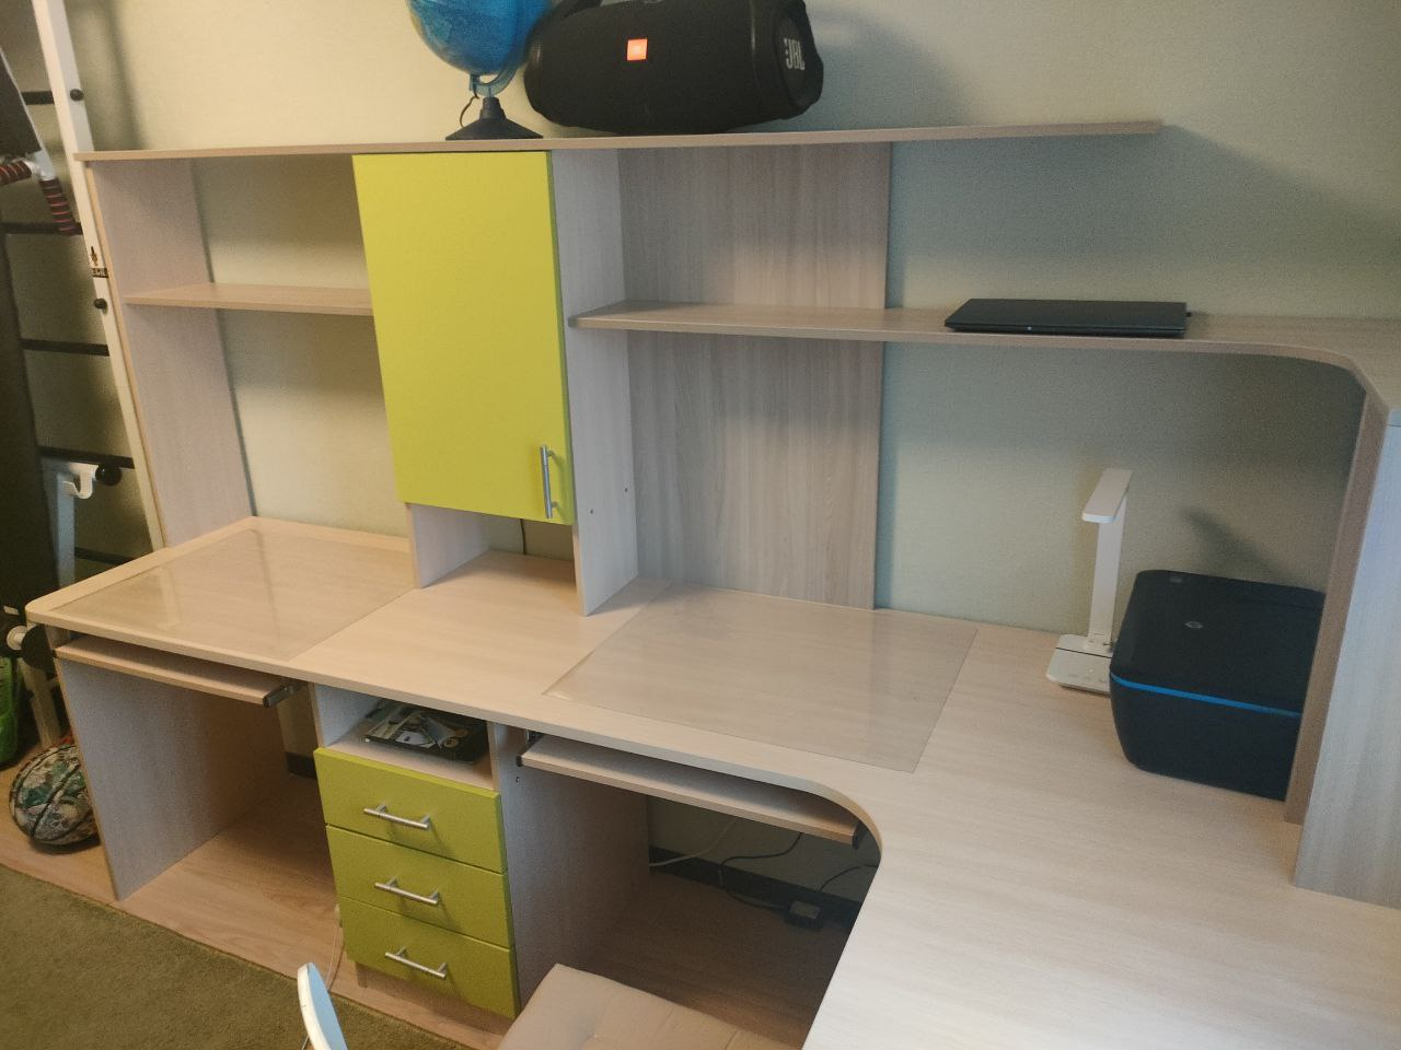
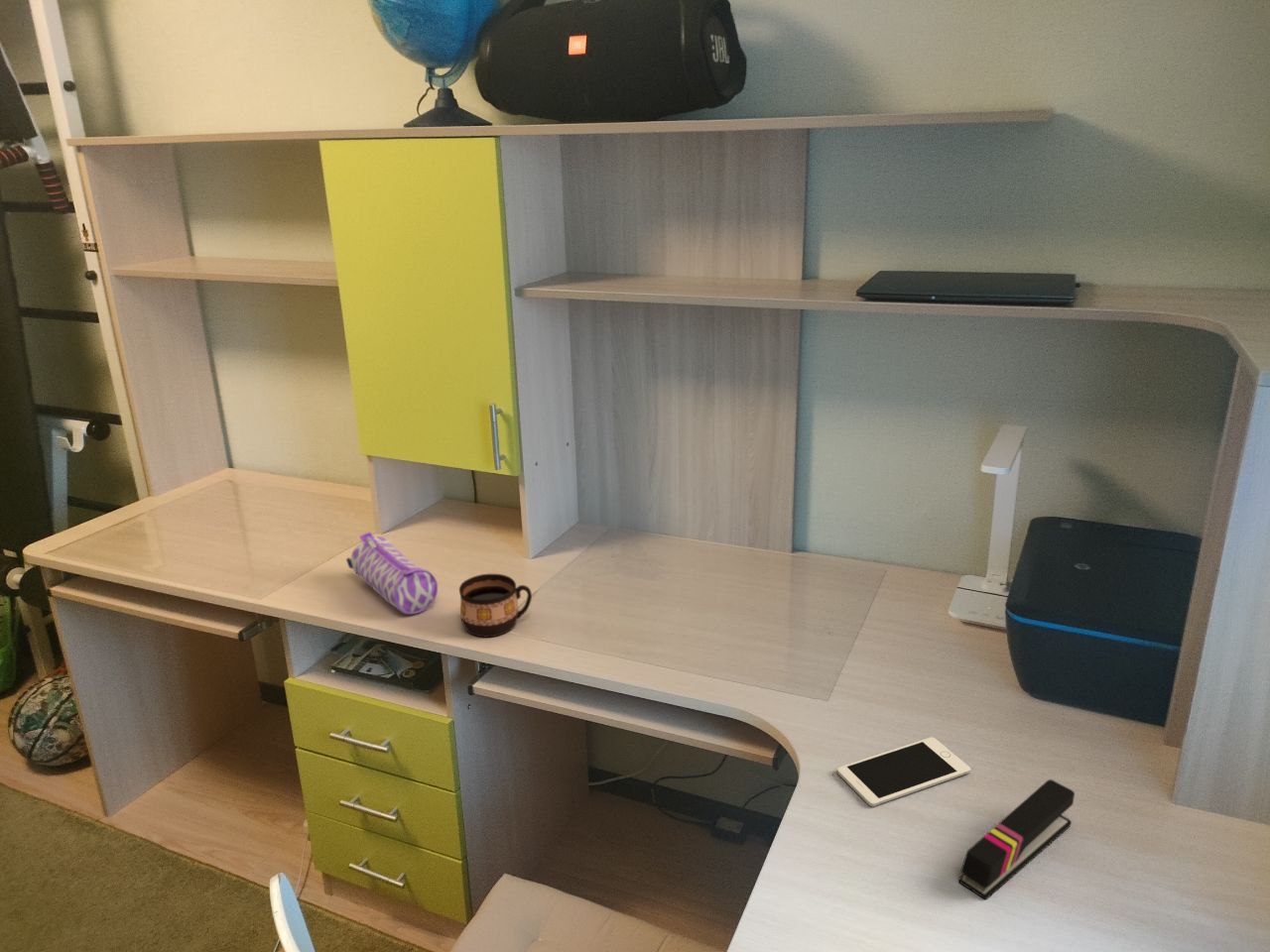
+ cell phone [836,736,971,807]
+ pencil case [345,531,439,615]
+ stapler [957,778,1076,900]
+ cup [458,573,533,639]
